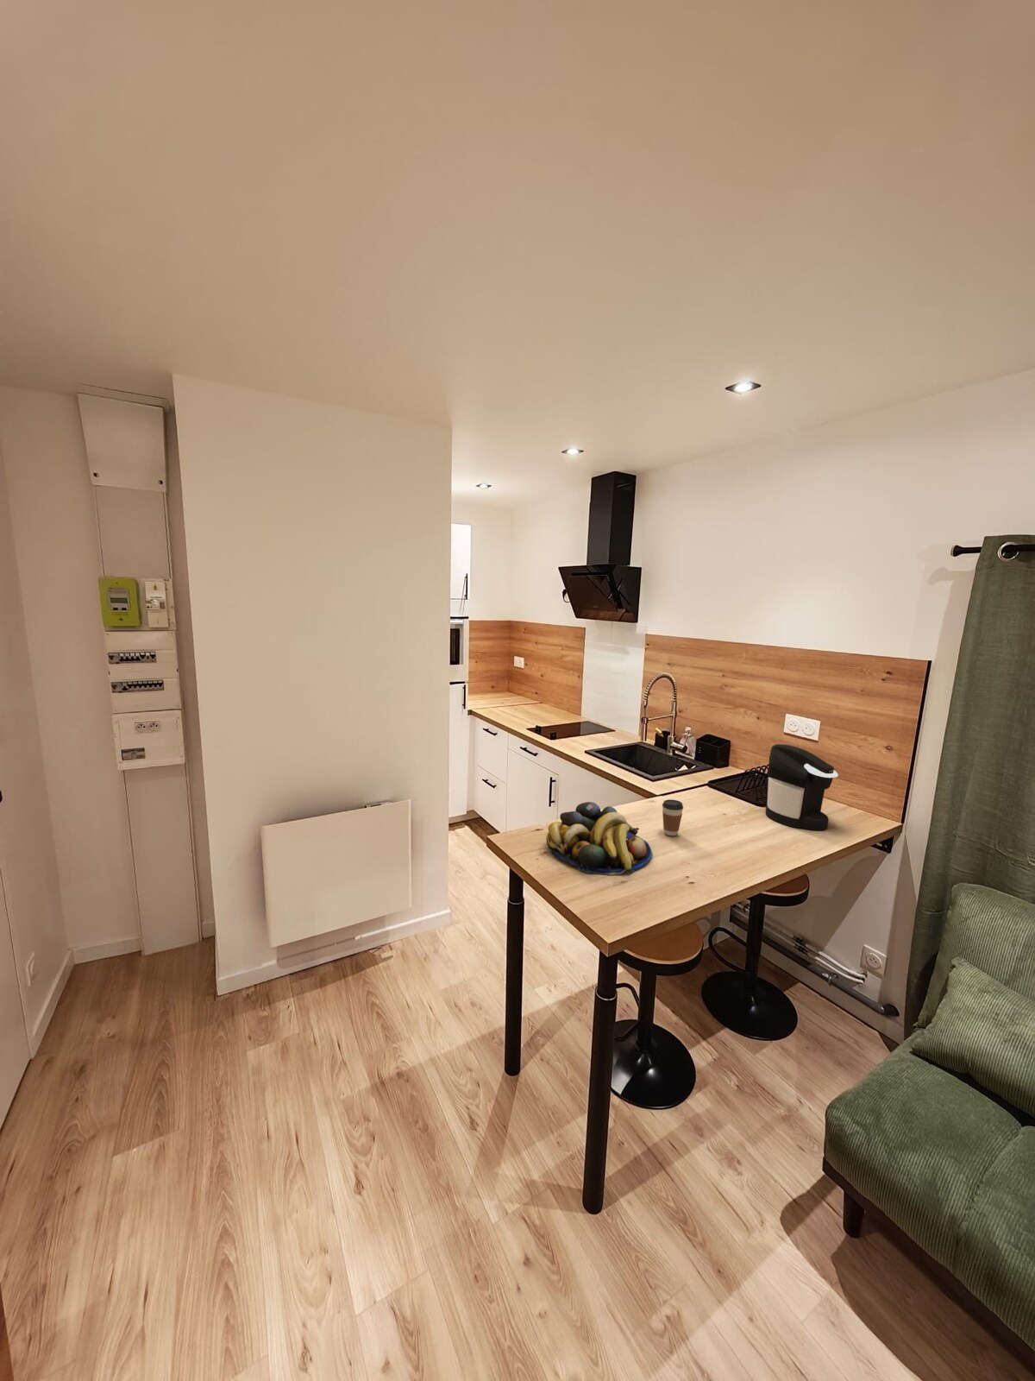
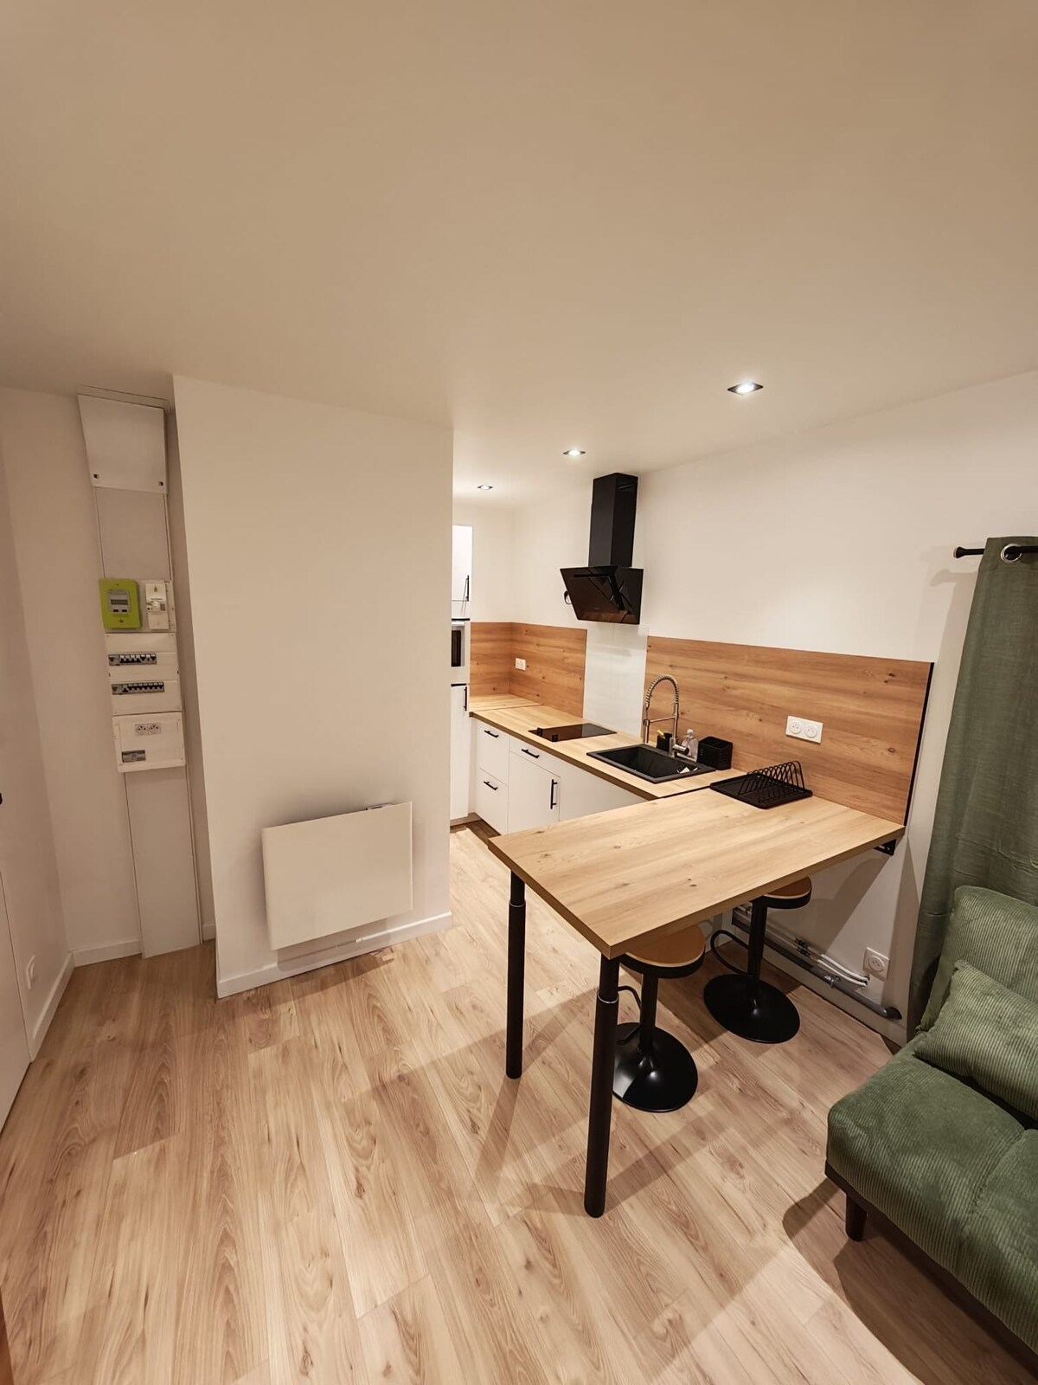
- fruit bowl [545,801,653,876]
- coffee maker [765,743,838,831]
- coffee cup [661,798,684,836]
